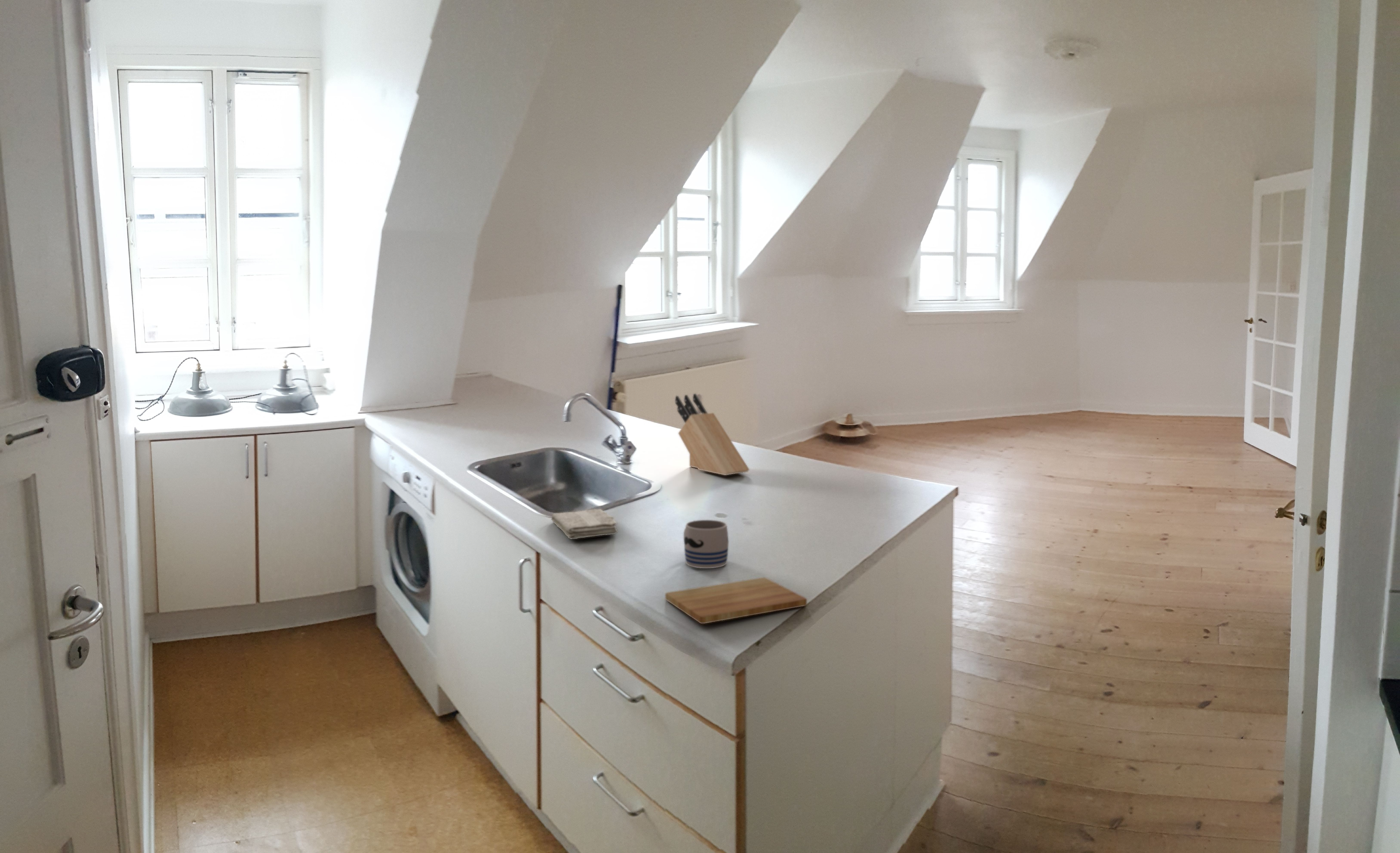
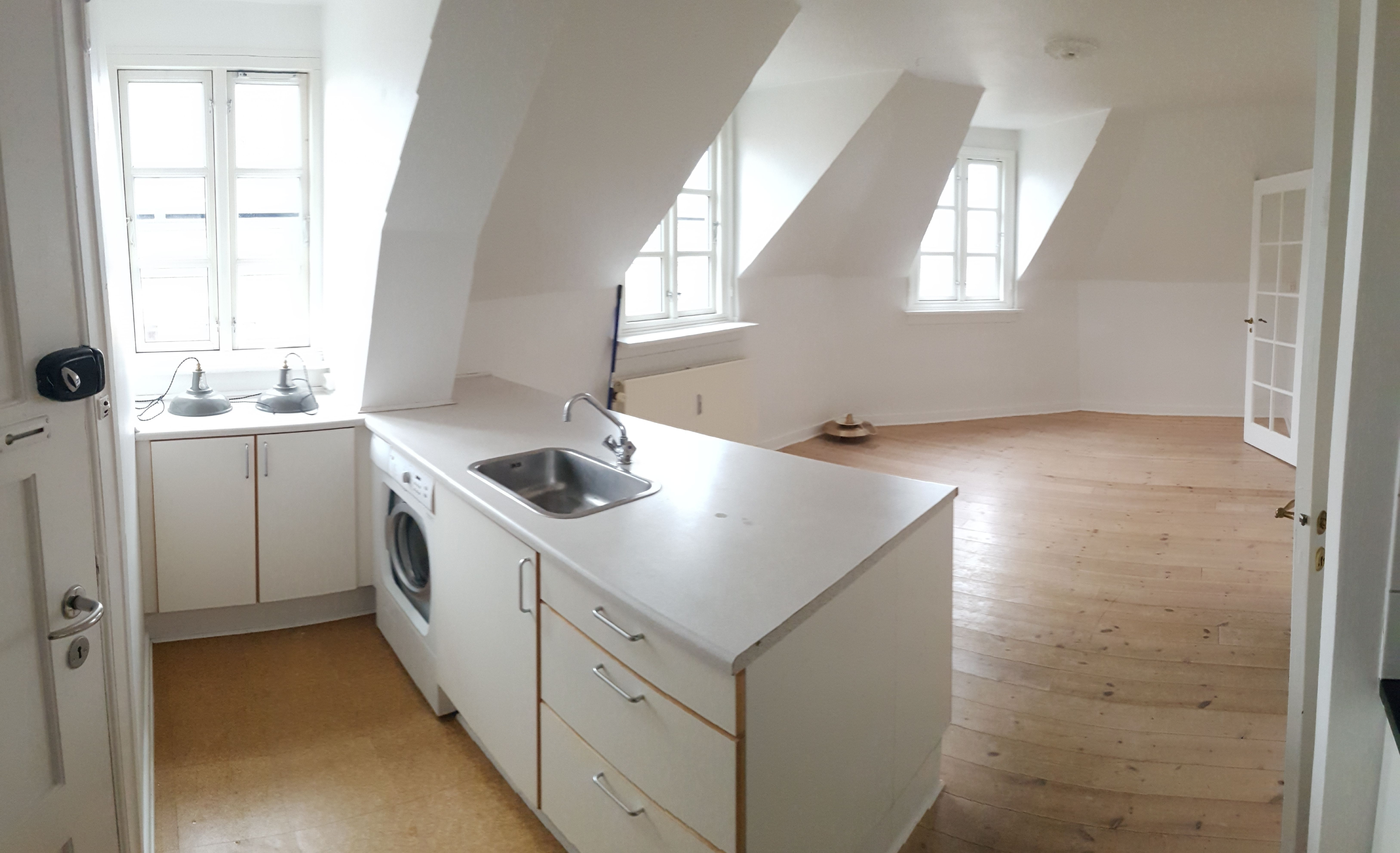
- mug [683,519,729,569]
- washcloth [551,509,618,539]
- knife block [675,393,750,476]
- cutting board [665,577,807,624]
